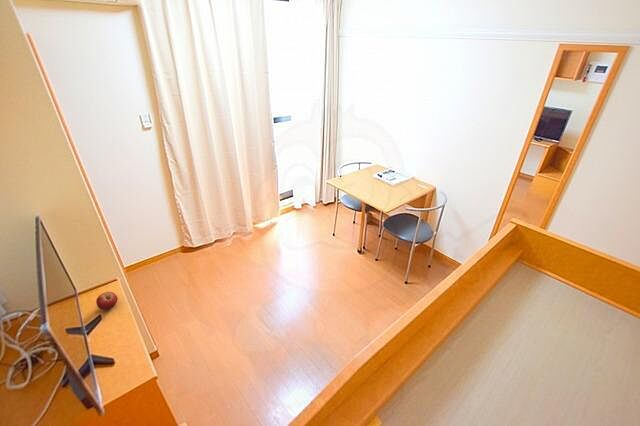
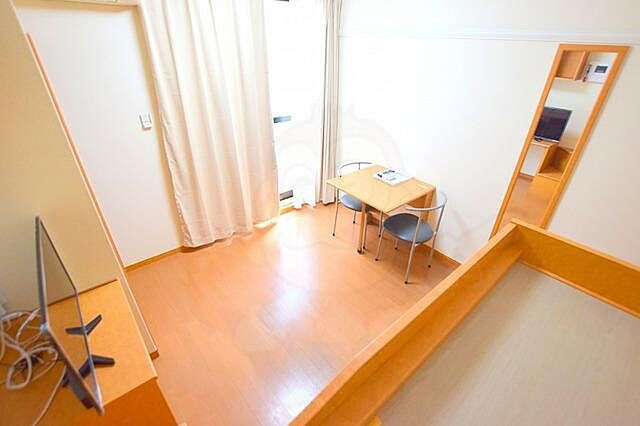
- fruit [95,291,119,311]
